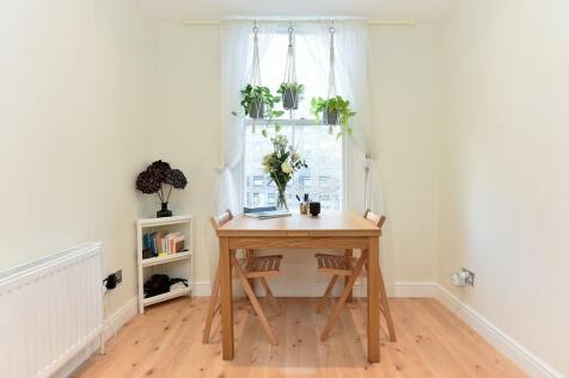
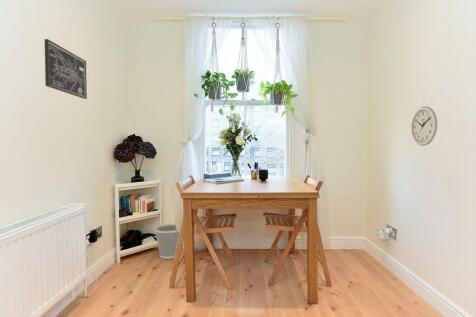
+ wastebasket [153,223,181,260]
+ wall art [44,38,88,100]
+ wall clock [410,105,438,147]
